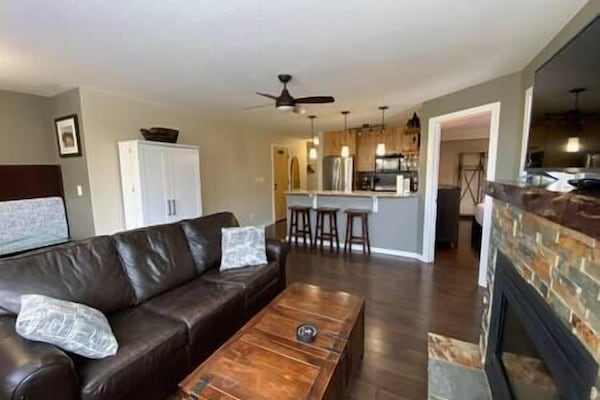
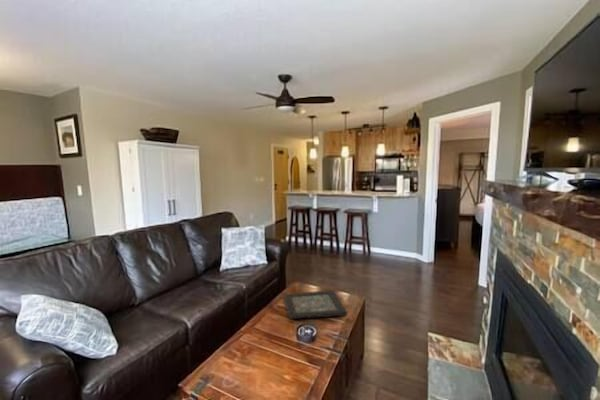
+ decorative tray [283,289,348,320]
